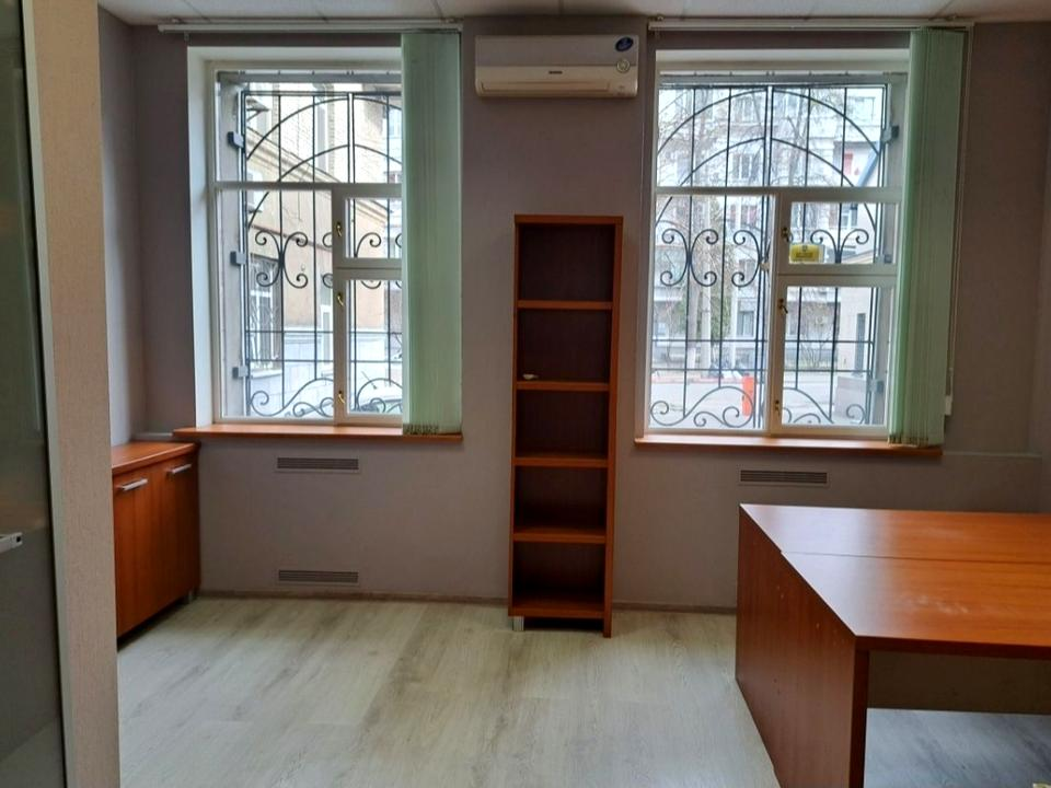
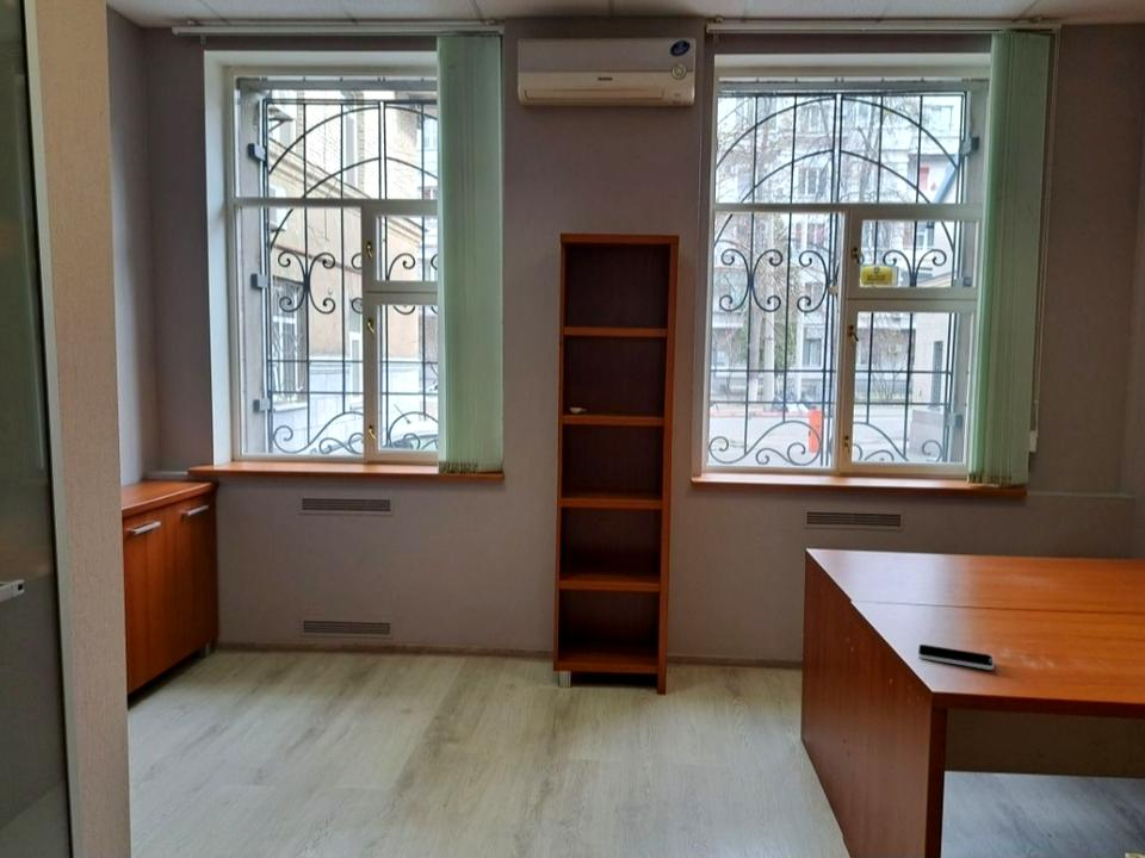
+ smartphone [917,644,995,671]
